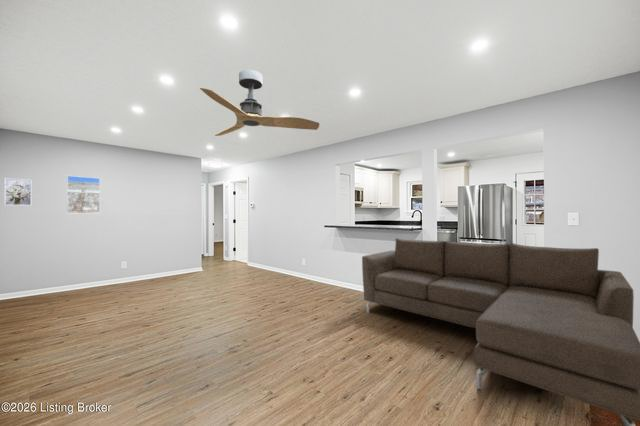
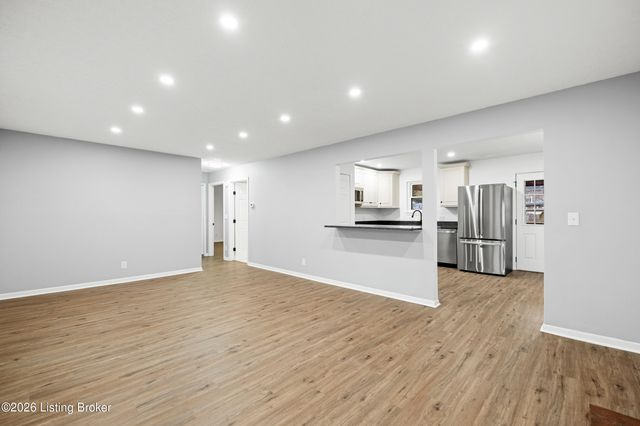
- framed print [66,175,101,214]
- wall art [3,177,33,207]
- sofa [361,237,640,426]
- ceiling fan [199,69,320,137]
